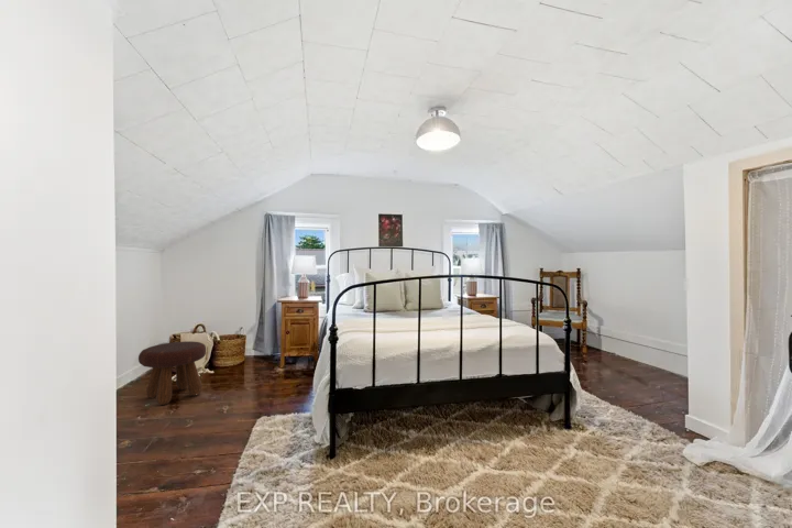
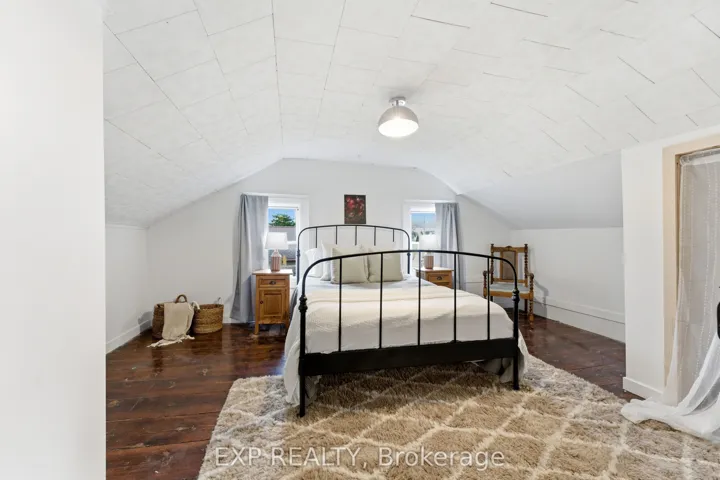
- footstool [138,340,207,406]
